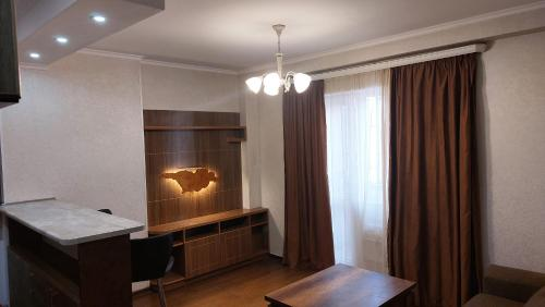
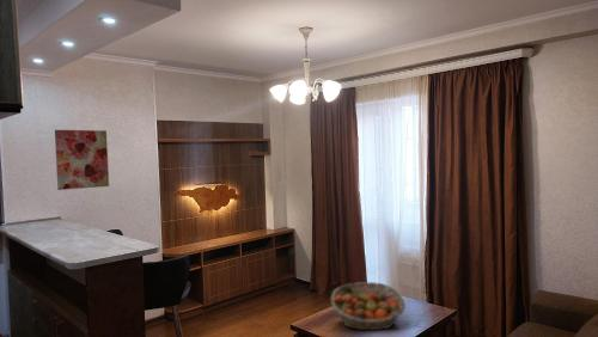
+ fruit basket [330,281,407,331]
+ wall art [54,129,110,191]
